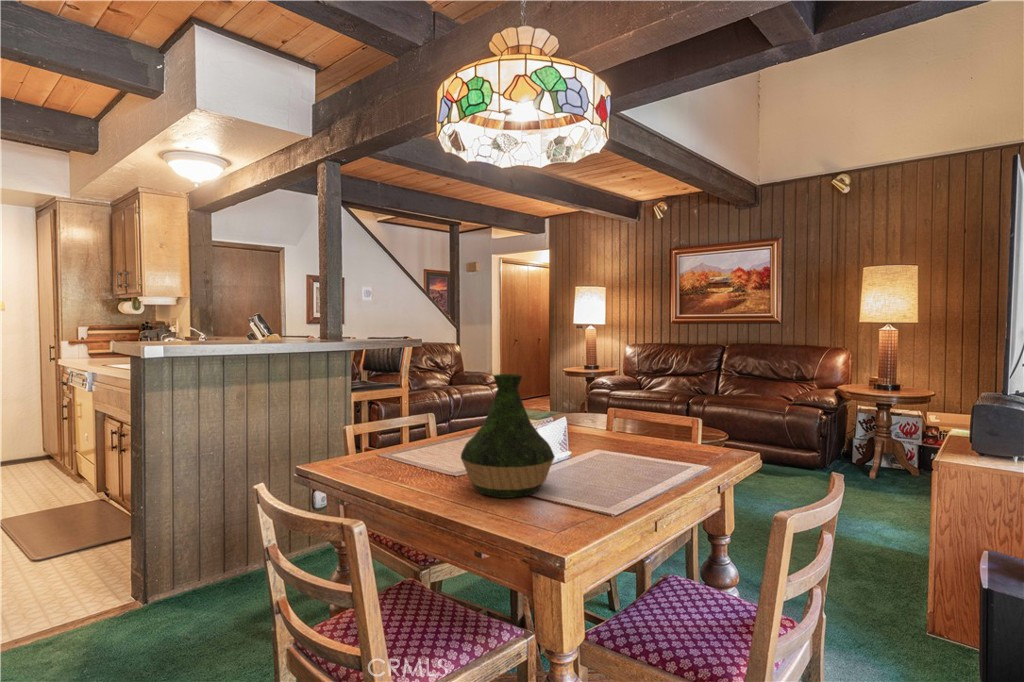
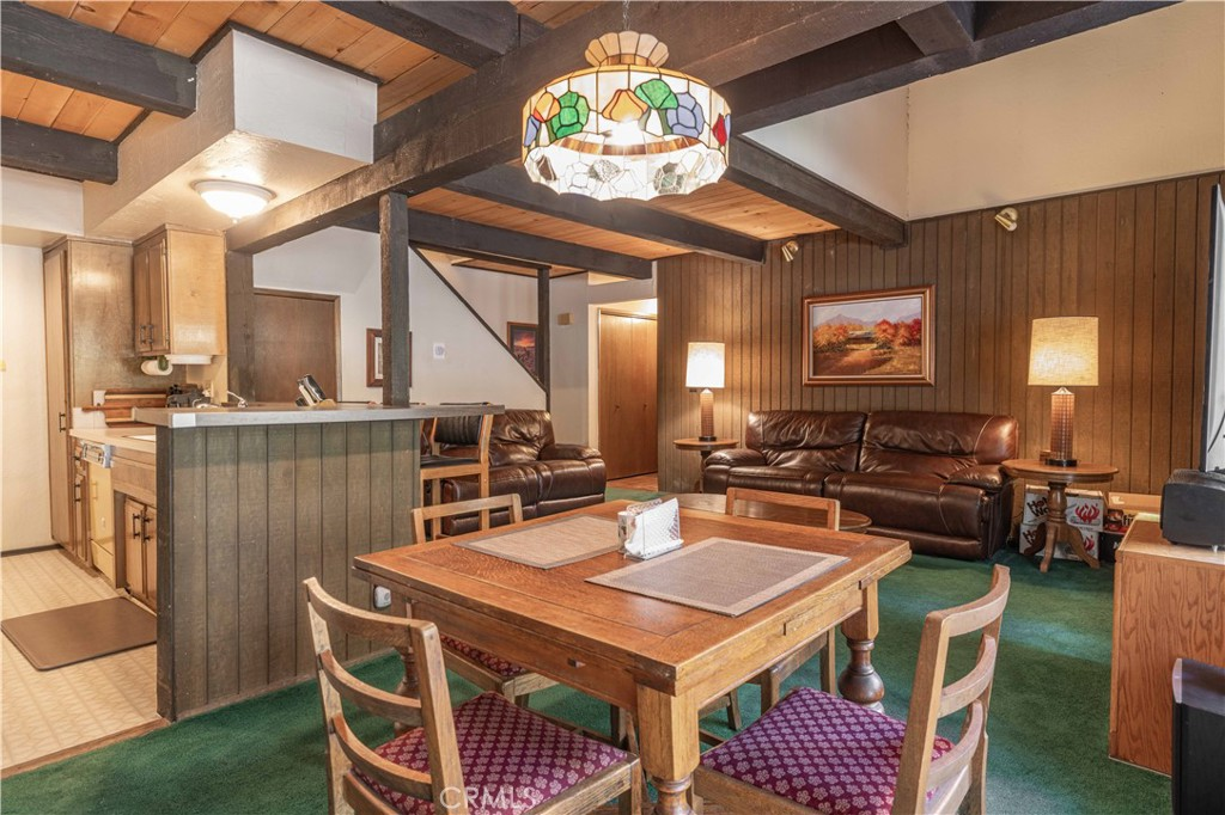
- vase [460,373,556,499]
